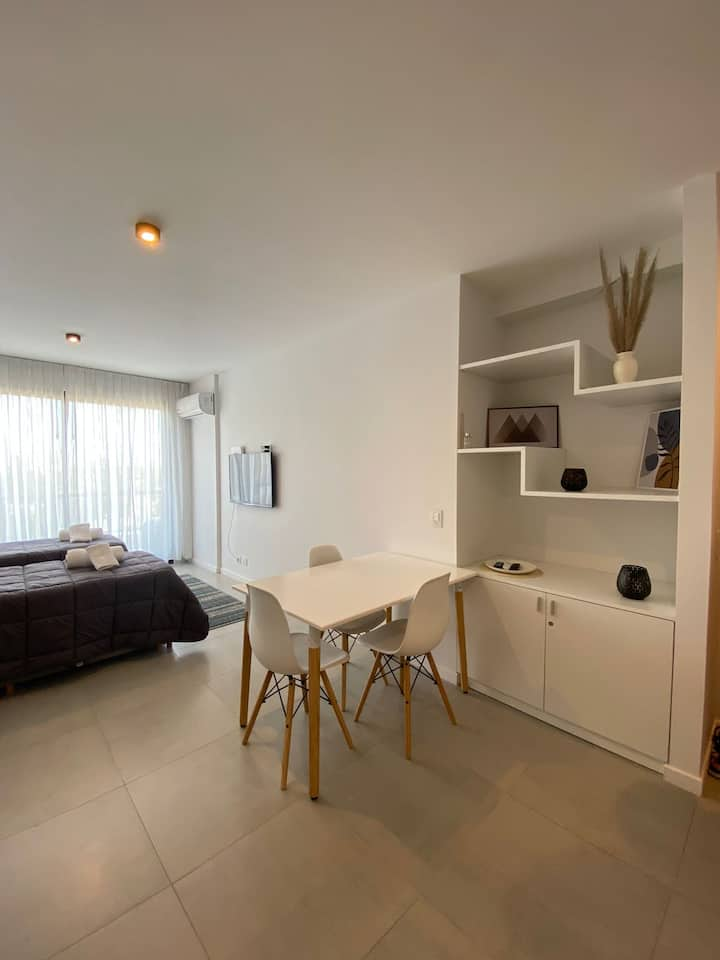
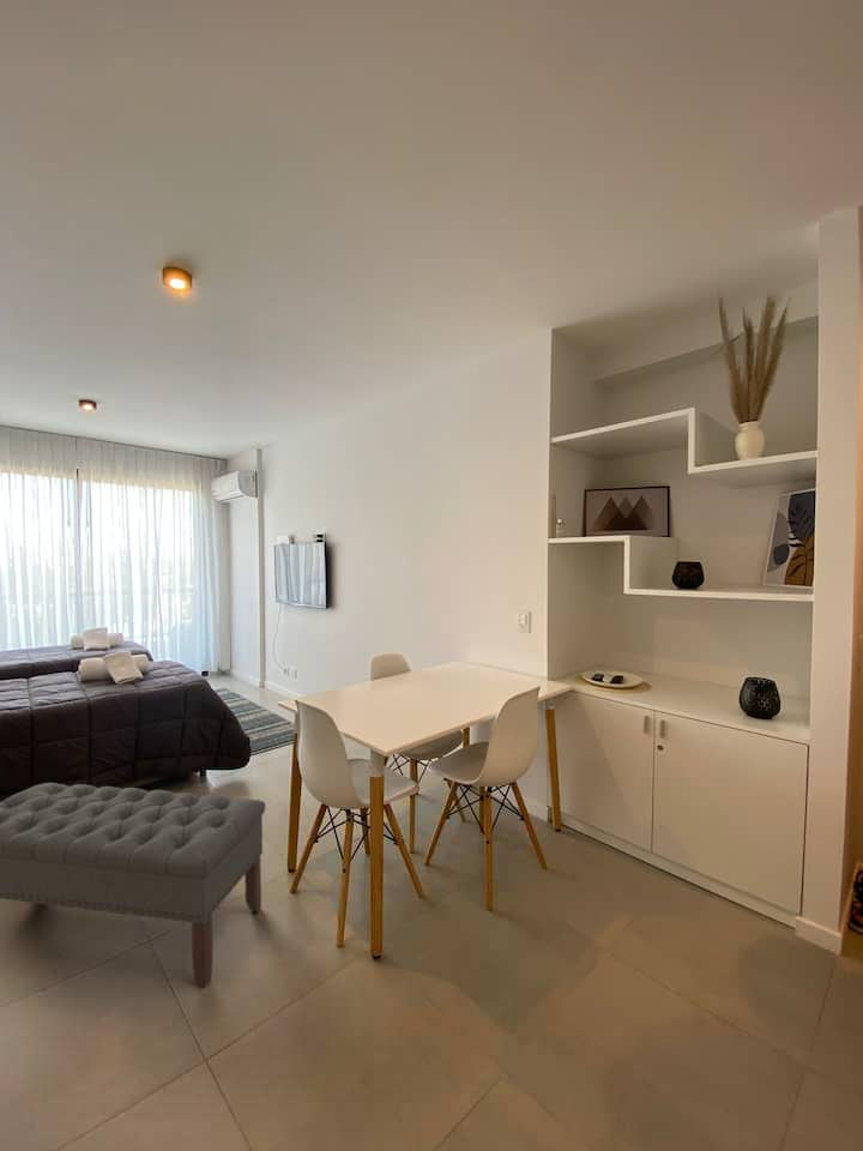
+ bench [0,782,266,989]
